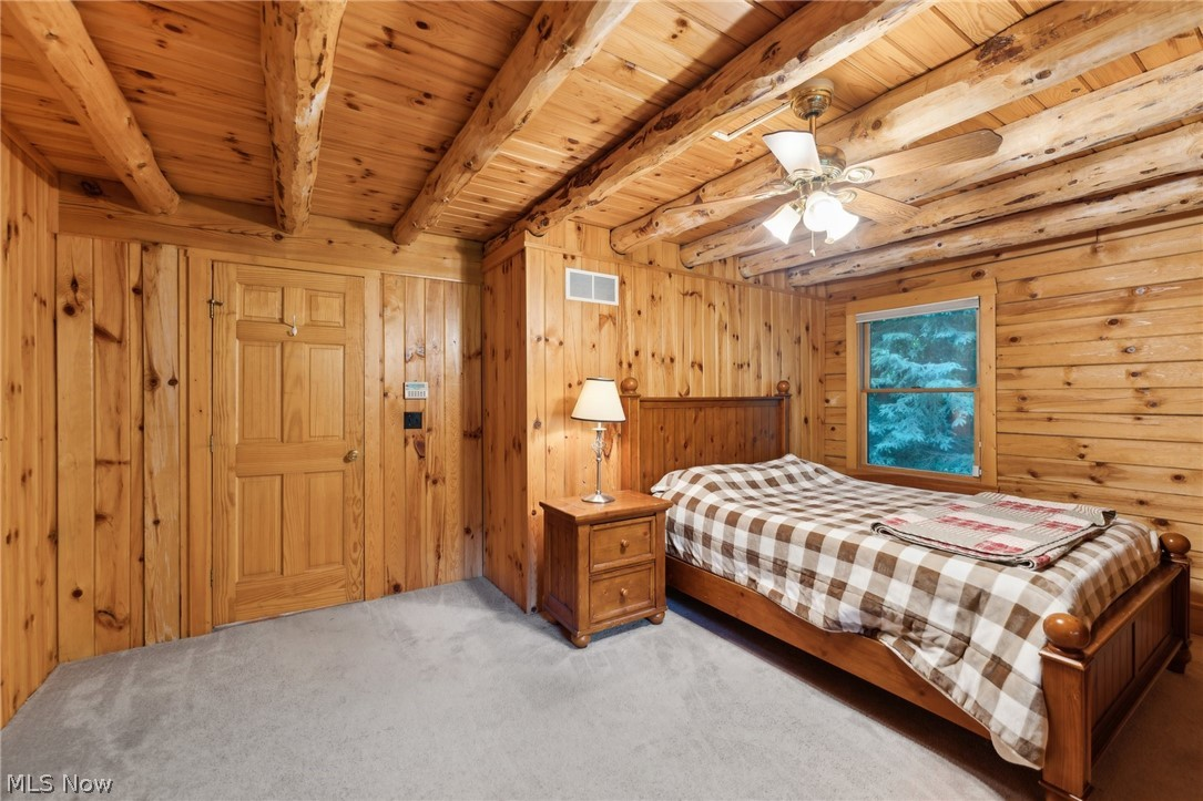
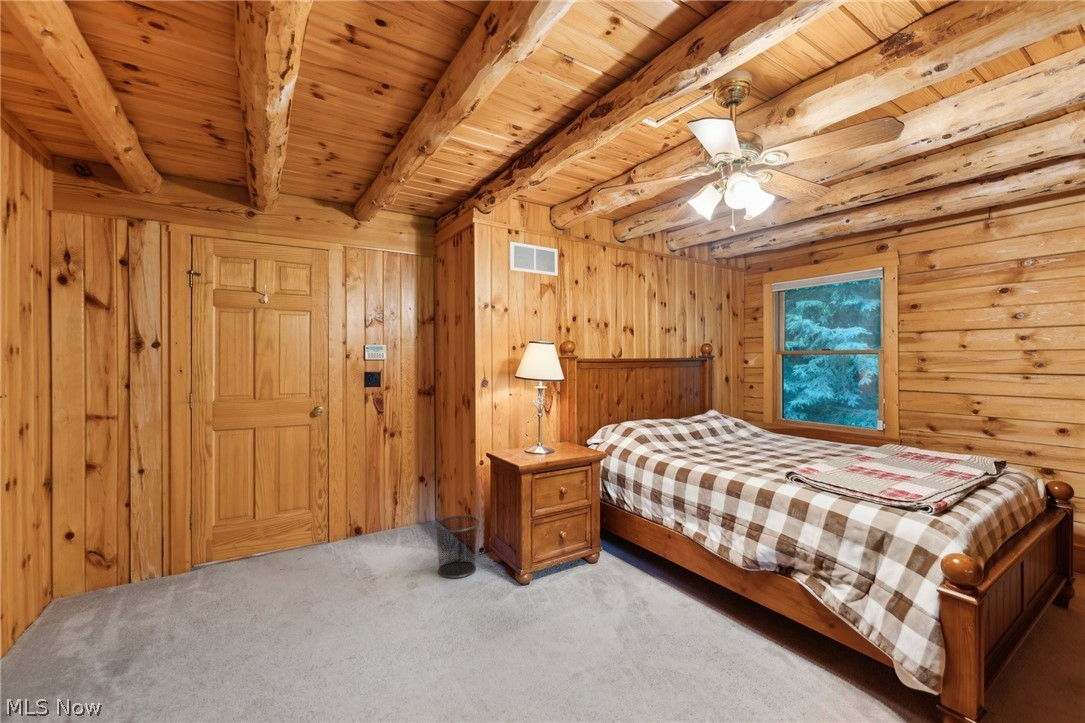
+ waste bin [433,515,480,579]
